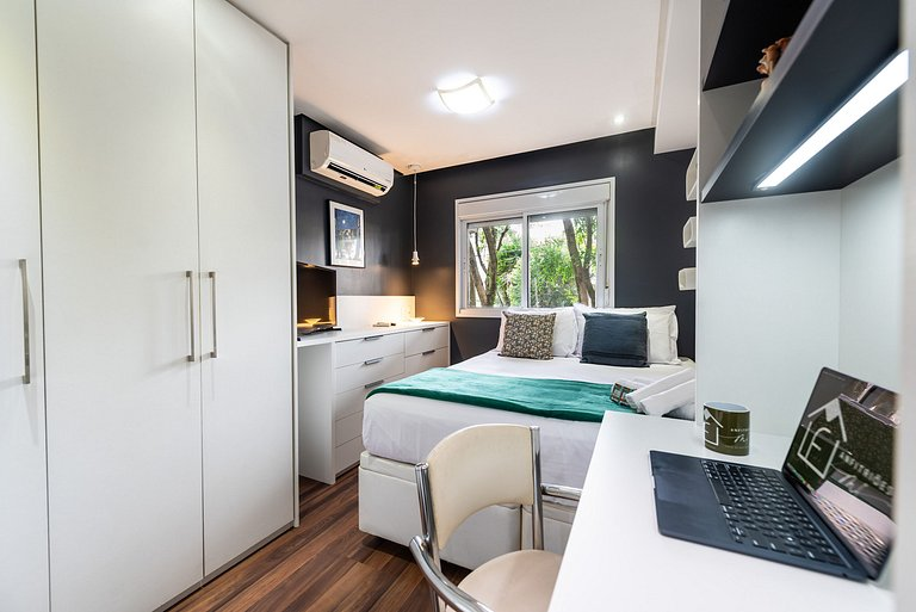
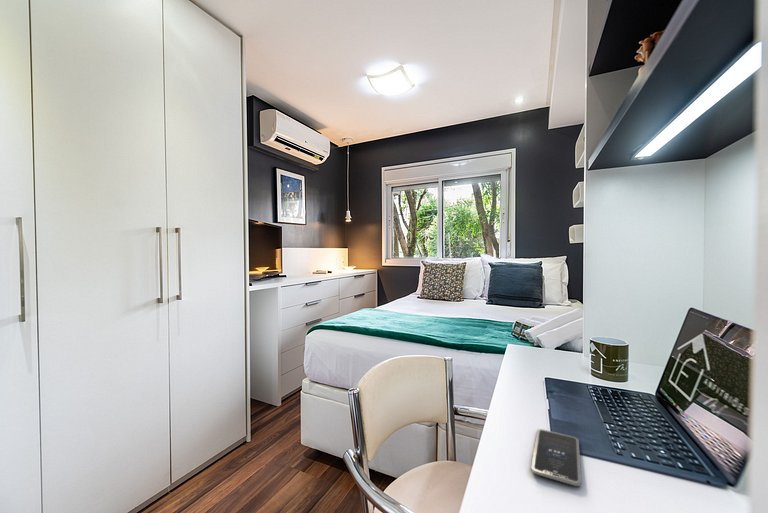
+ smartphone [530,428,582,487]
